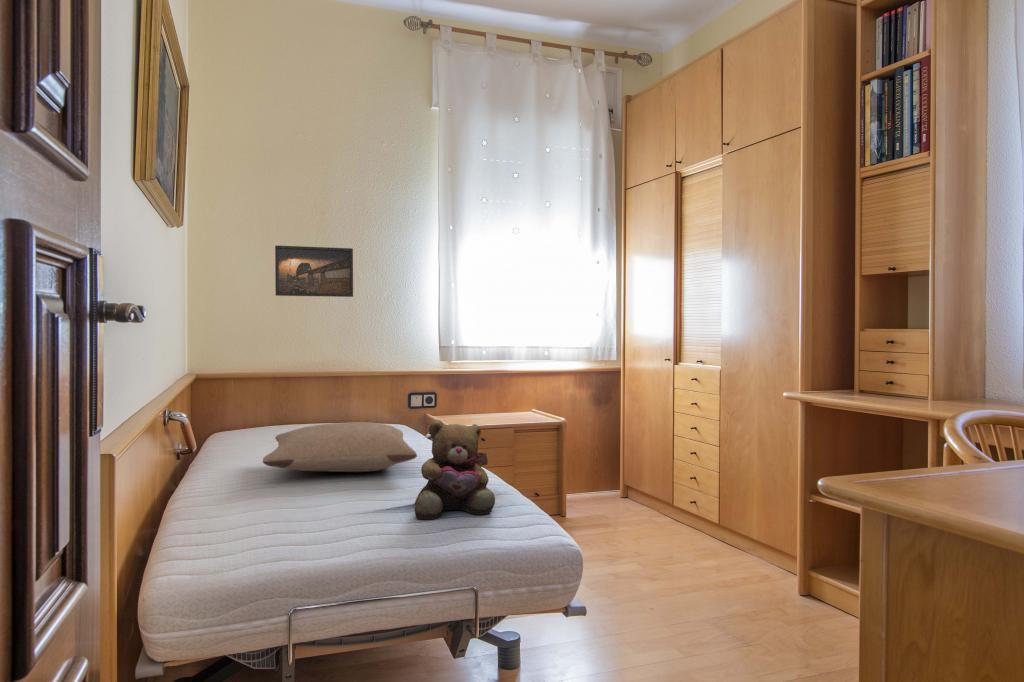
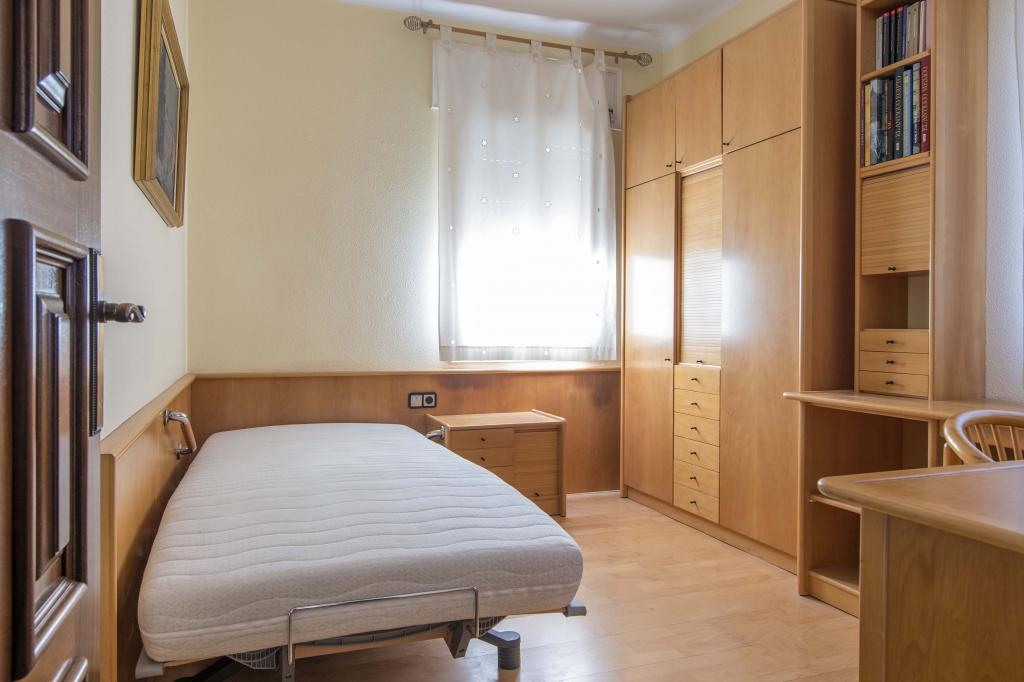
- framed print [274,244,354,298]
- pillow [262,421,418,473]
- teddy bear [414,419,496,520]
